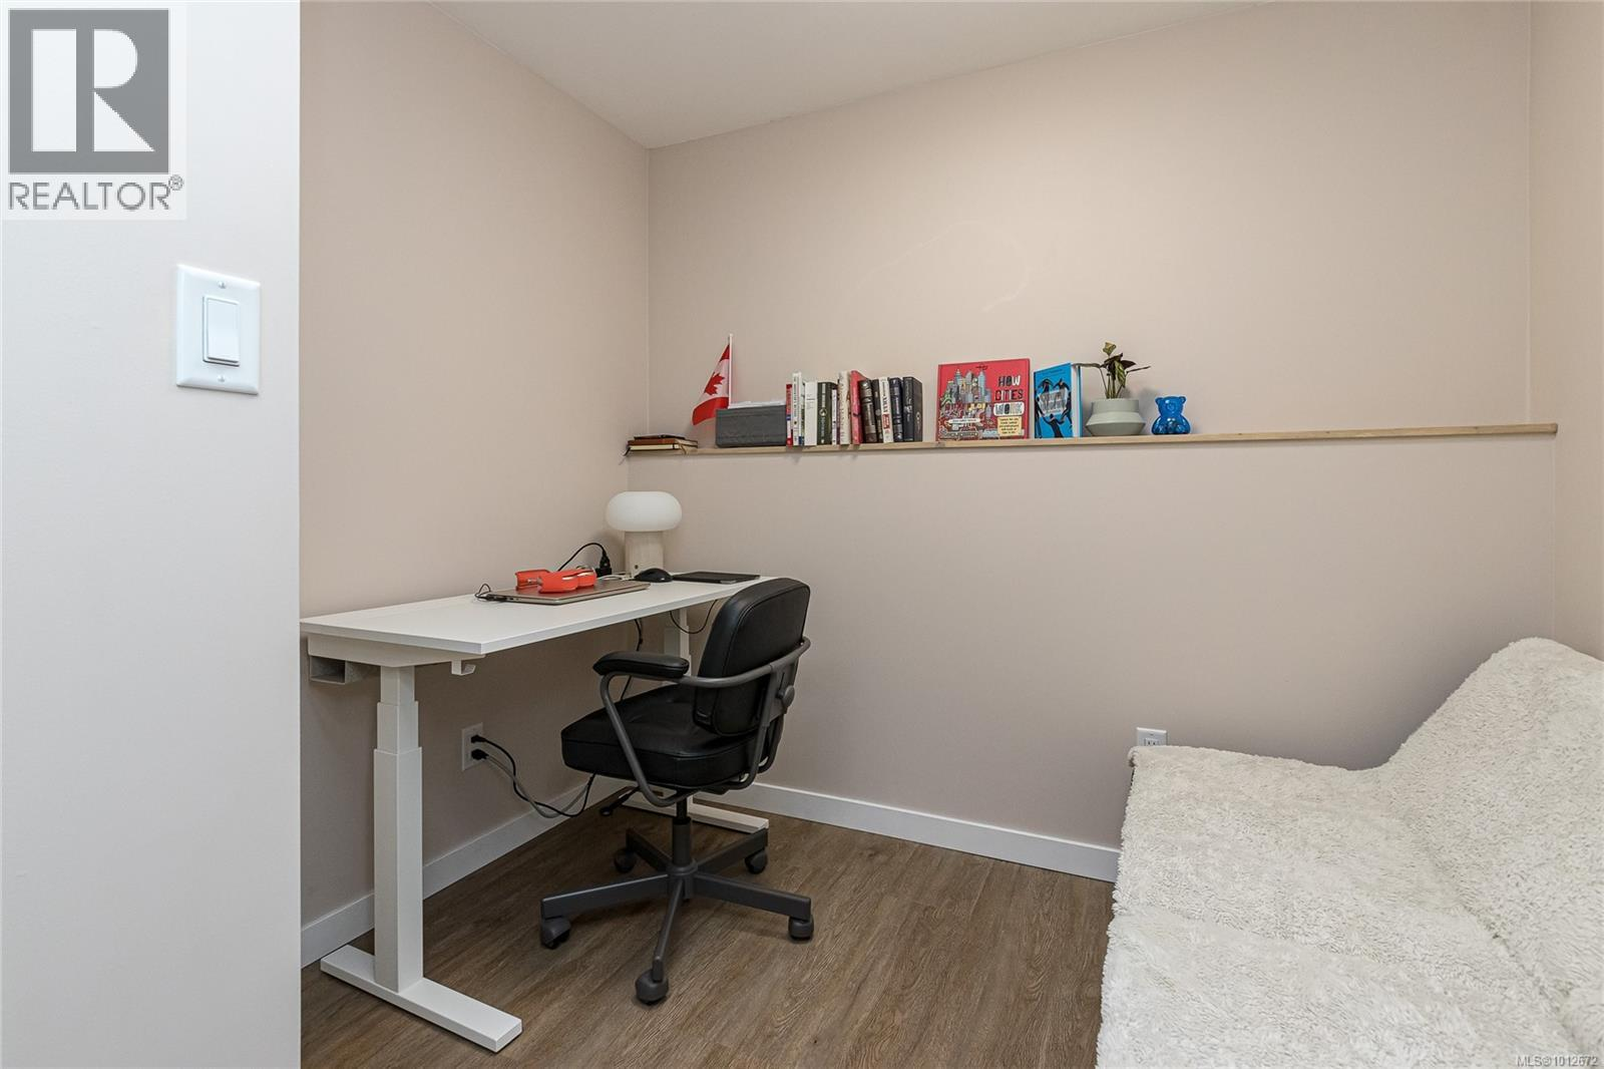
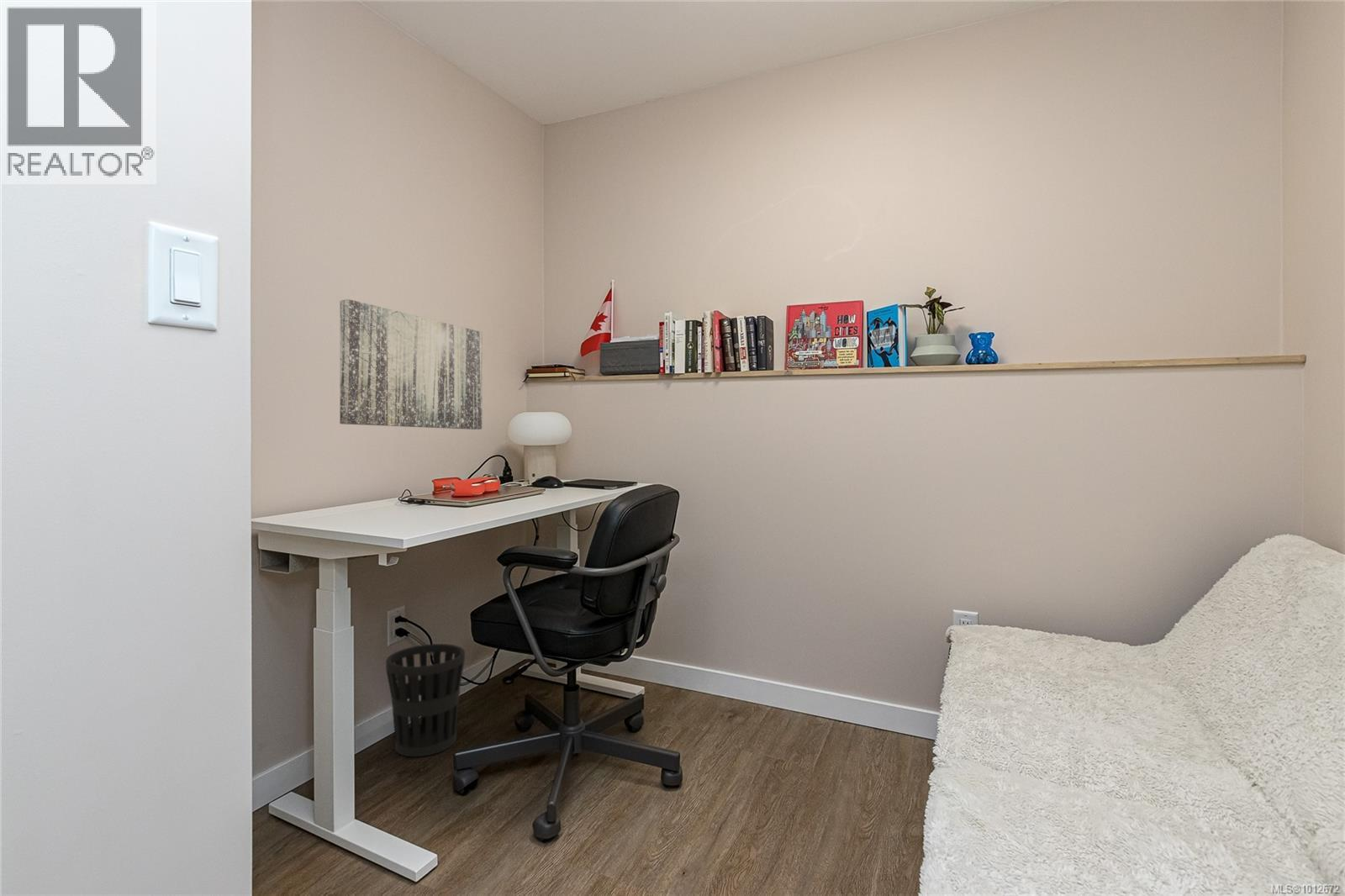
+ wastebasket [385,643,466,757]
+ wall art [339,298,483,430]
